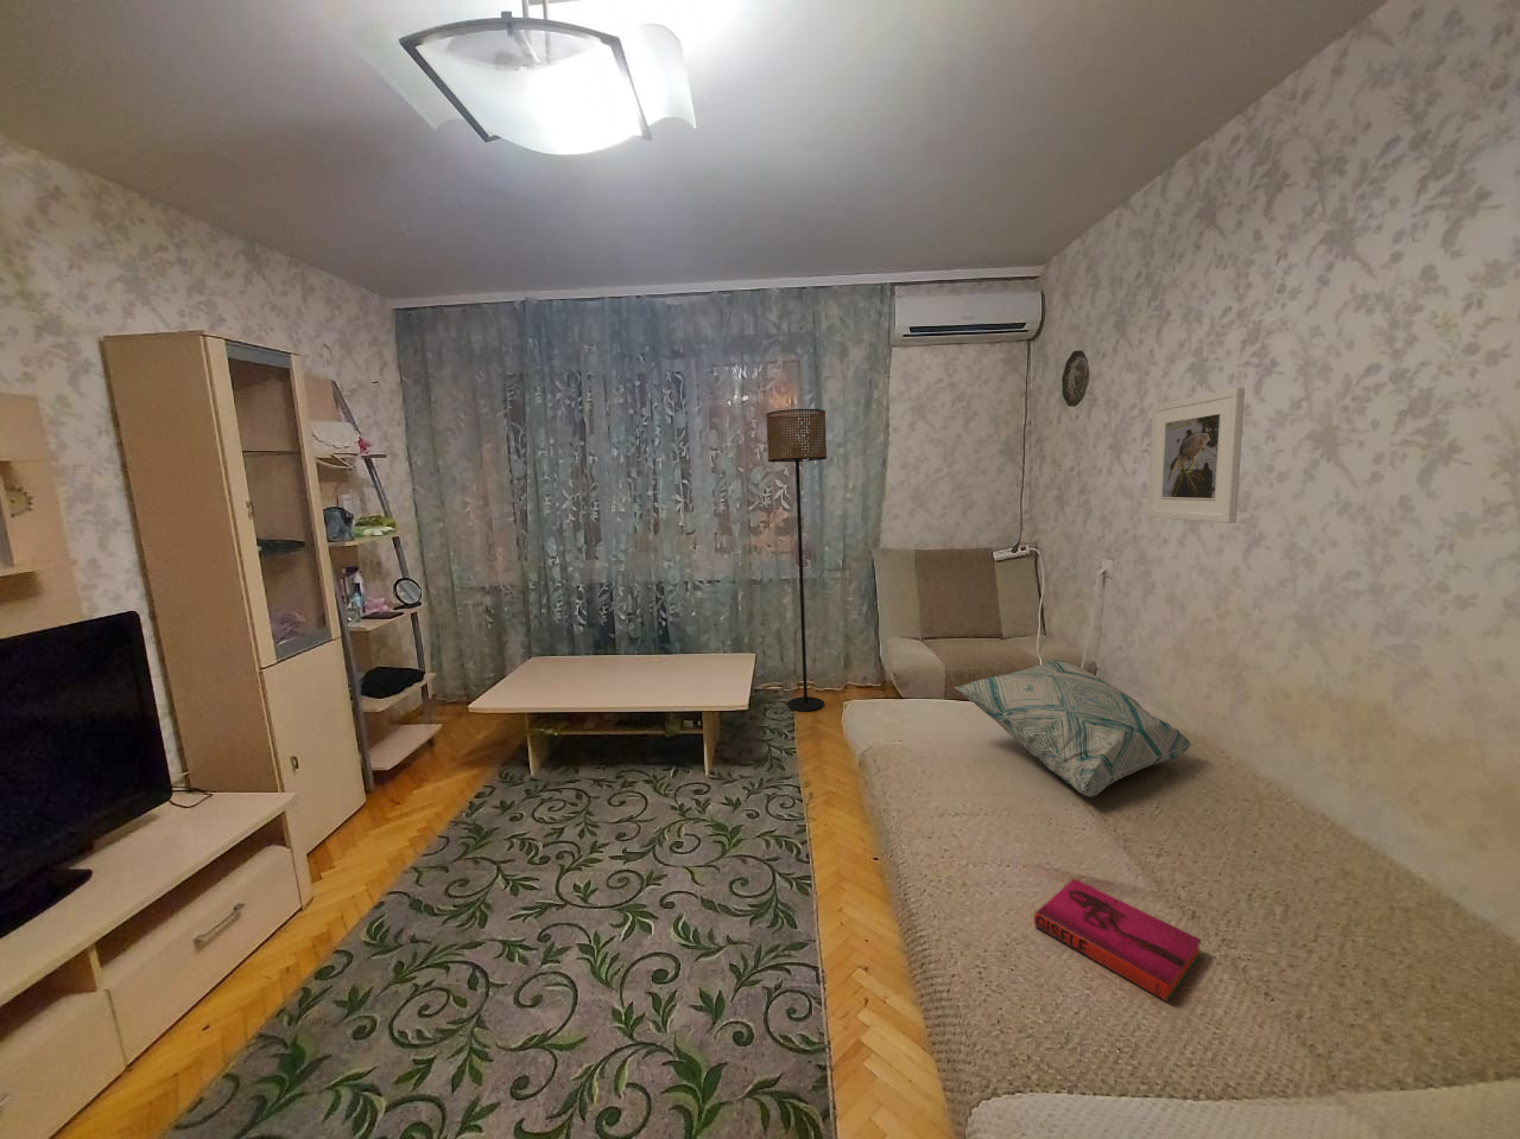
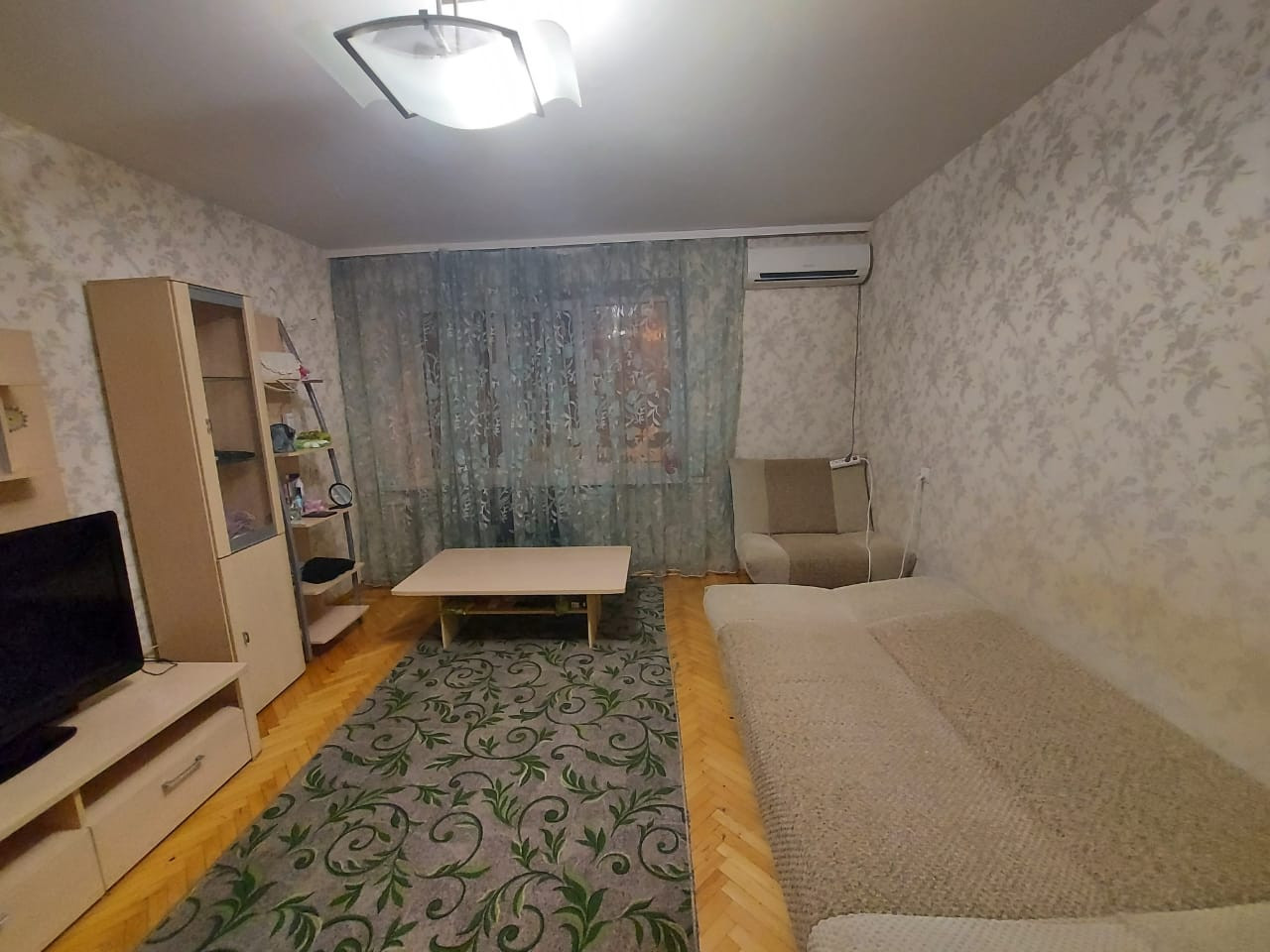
- decorative plate [1060,349,1090,408]
- hardback book [1033,877,1203,1003]
- decorative pillow [954,658,1193,798]
- floor lamp [765,408,828,712]
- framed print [1147,385,1246,524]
